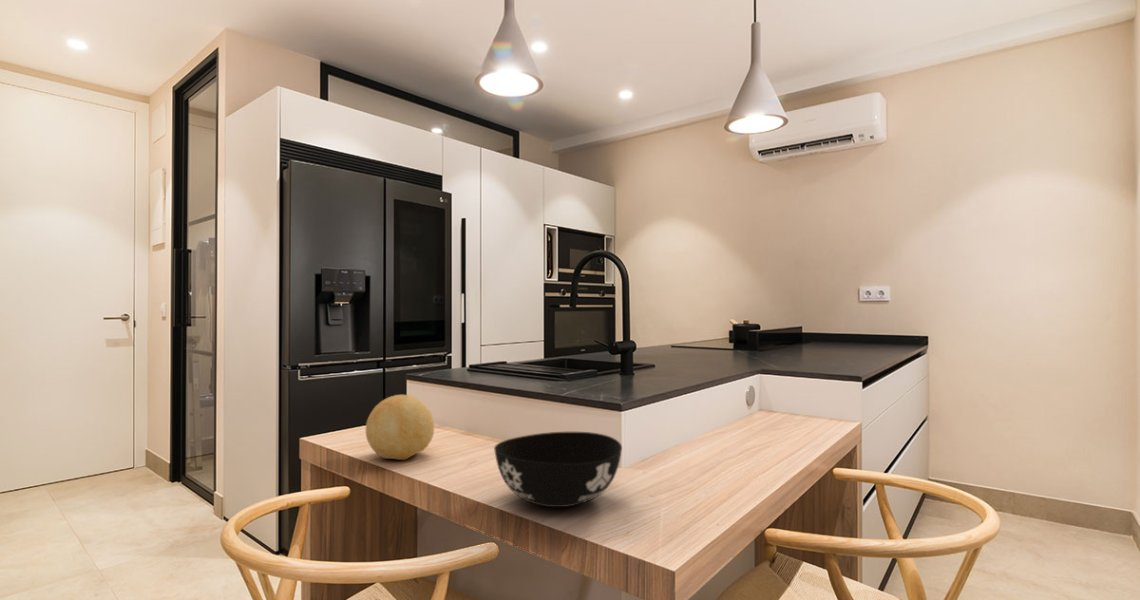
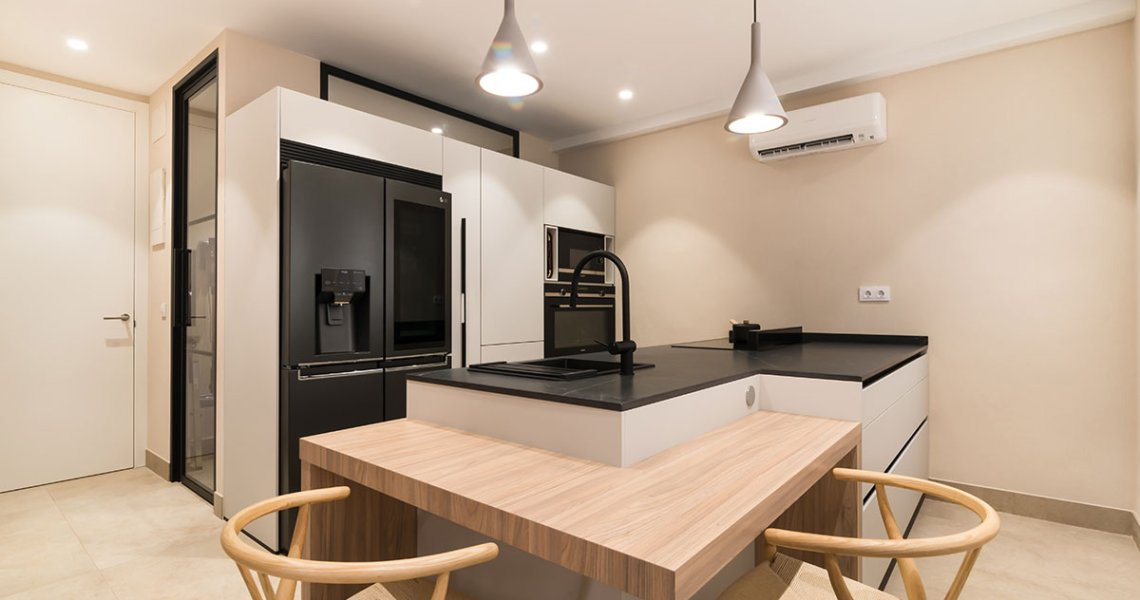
- bowl [493,431,623,508]
- decorative ball [365,394,435,461]
